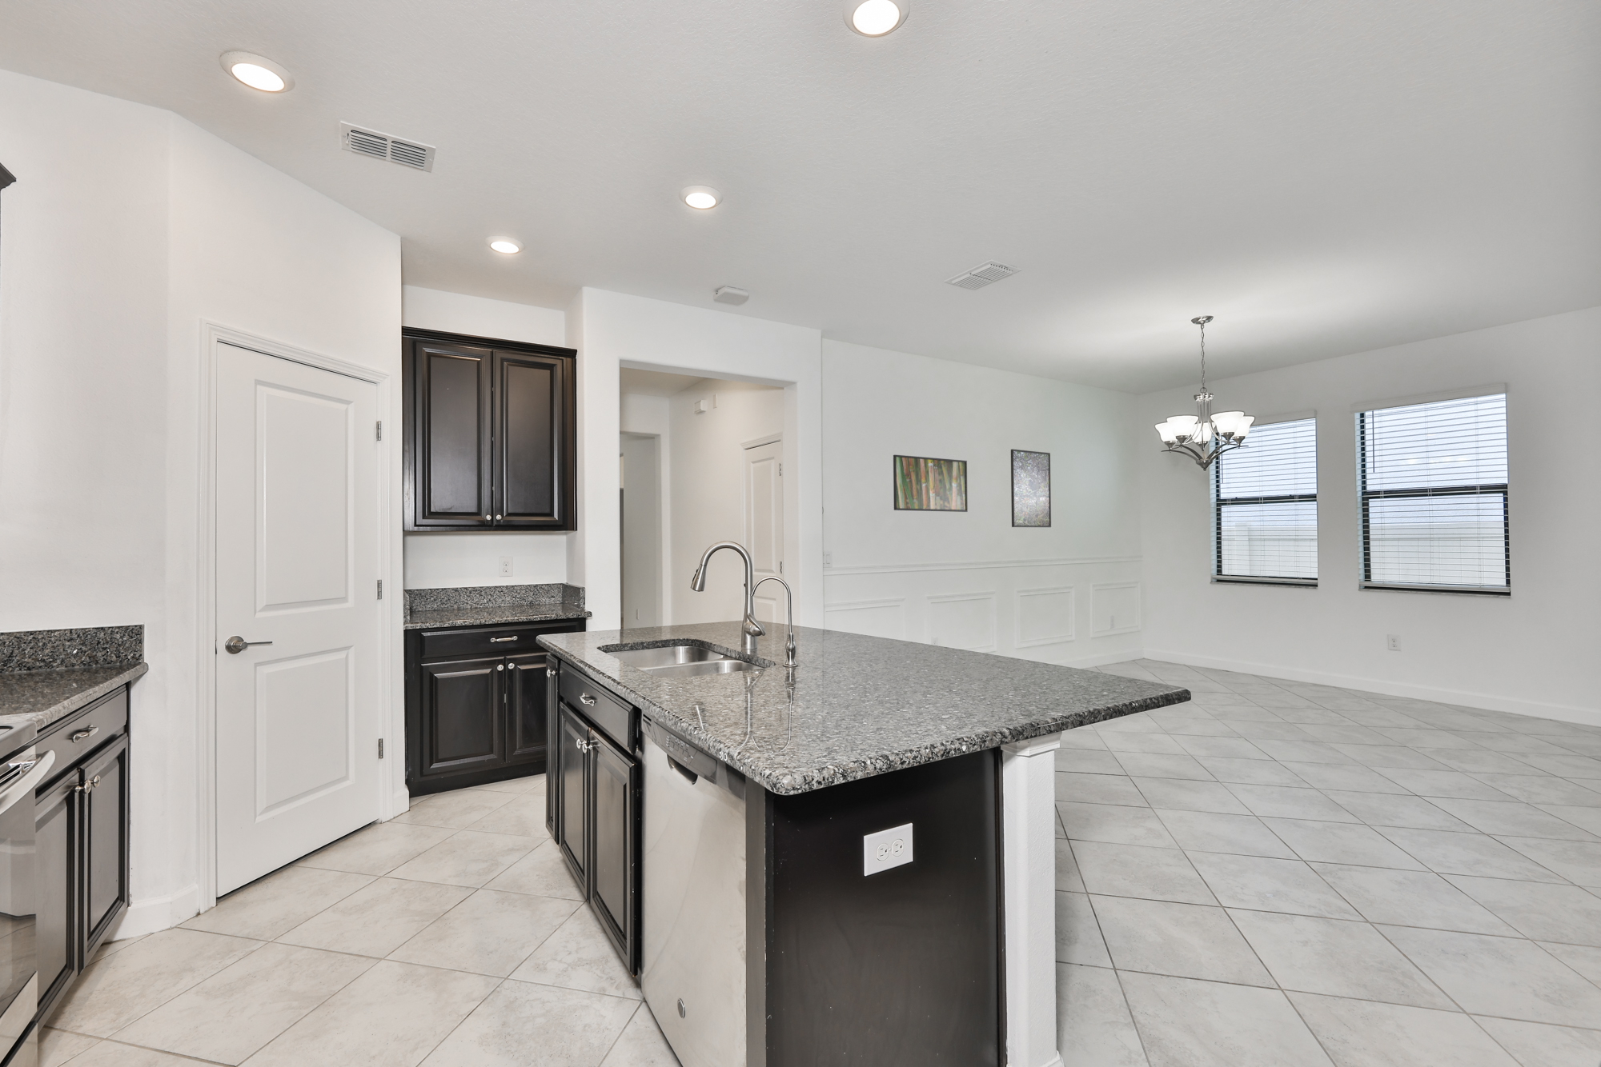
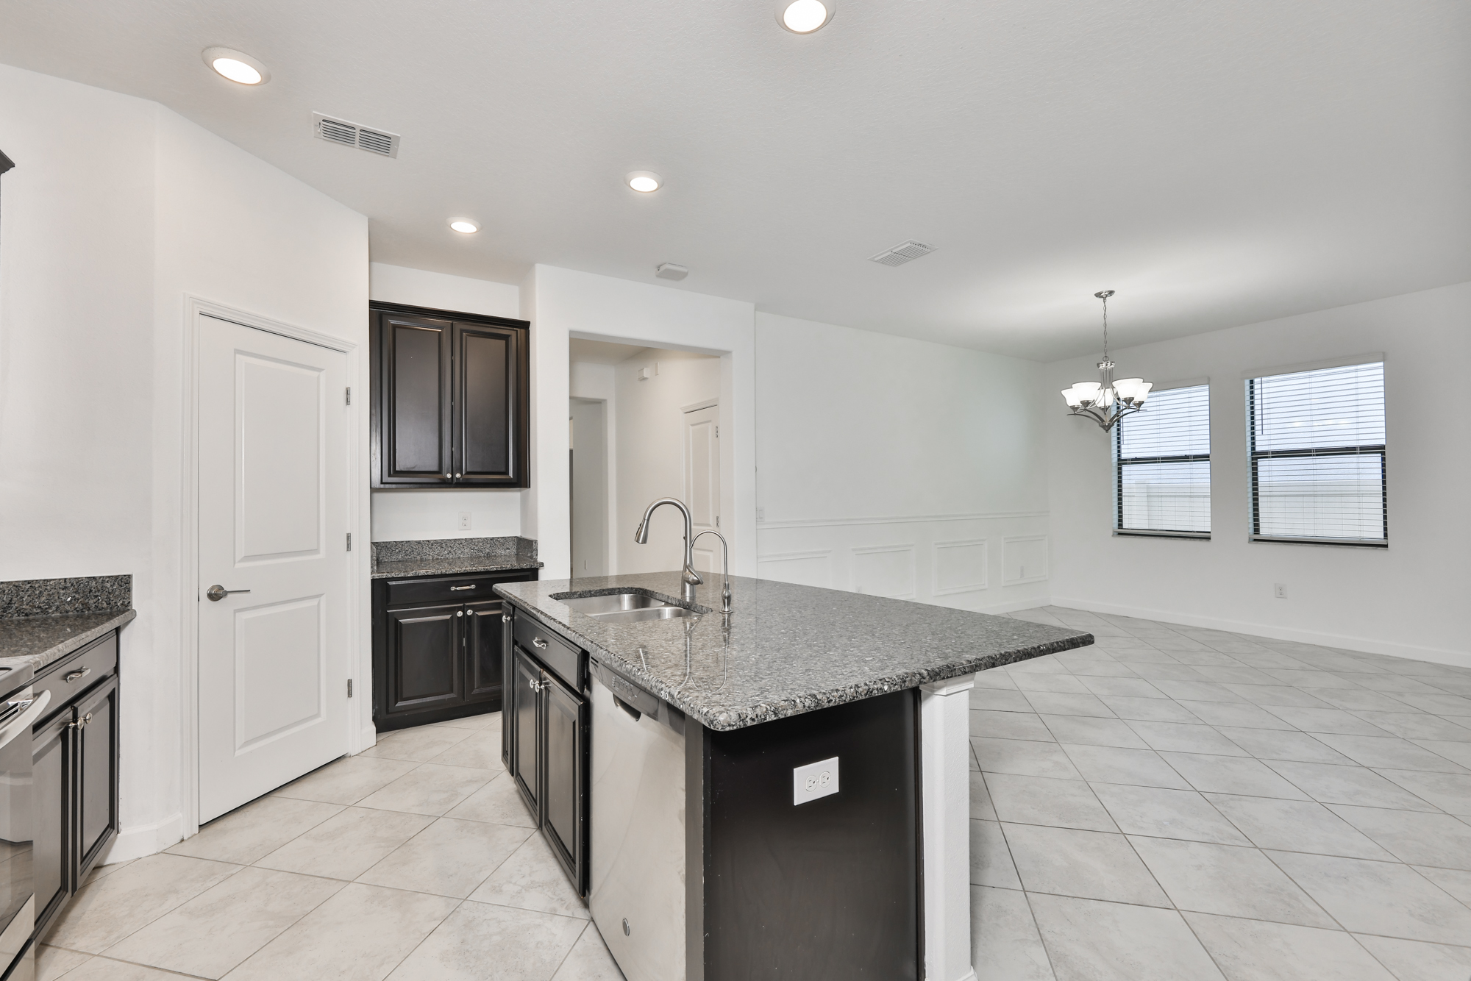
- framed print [892,455,968,513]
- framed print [1010,449,1052,528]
